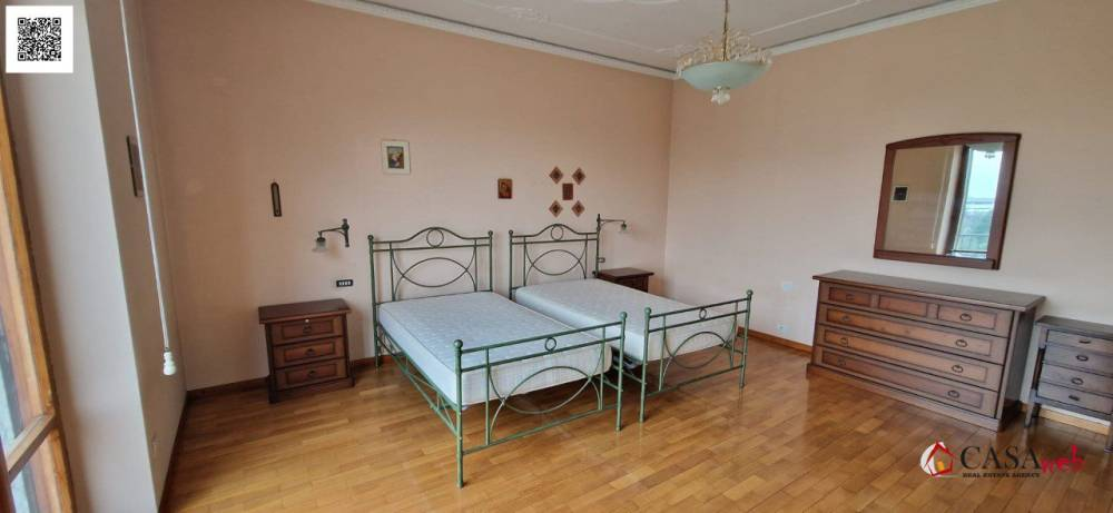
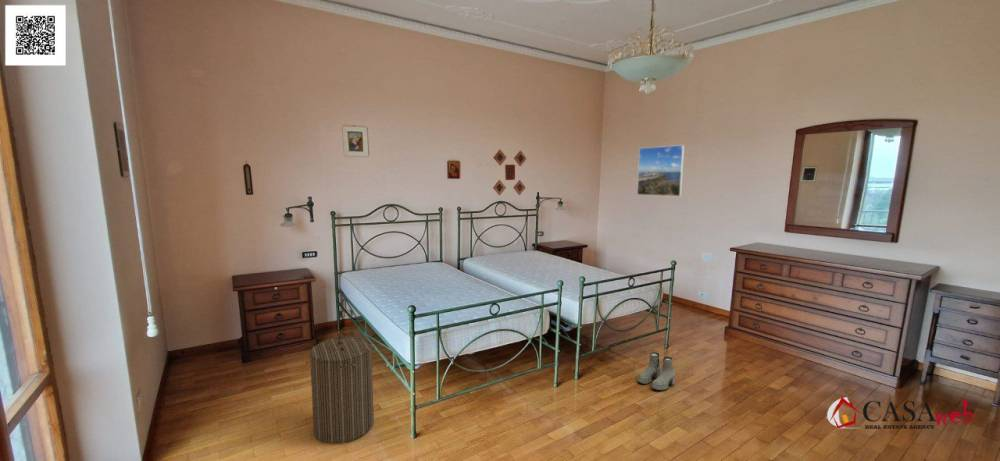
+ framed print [636,144,685,197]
+ laundry hamper [309,333,375,445]
+ boots [637,351,676,391]
